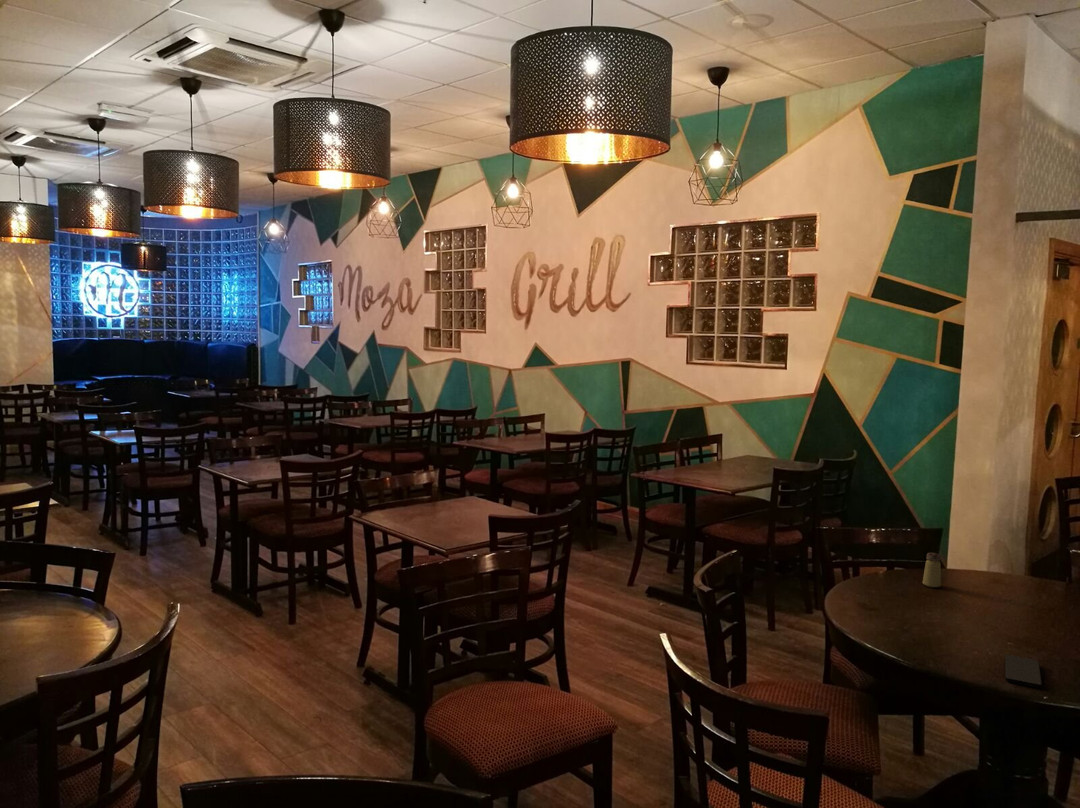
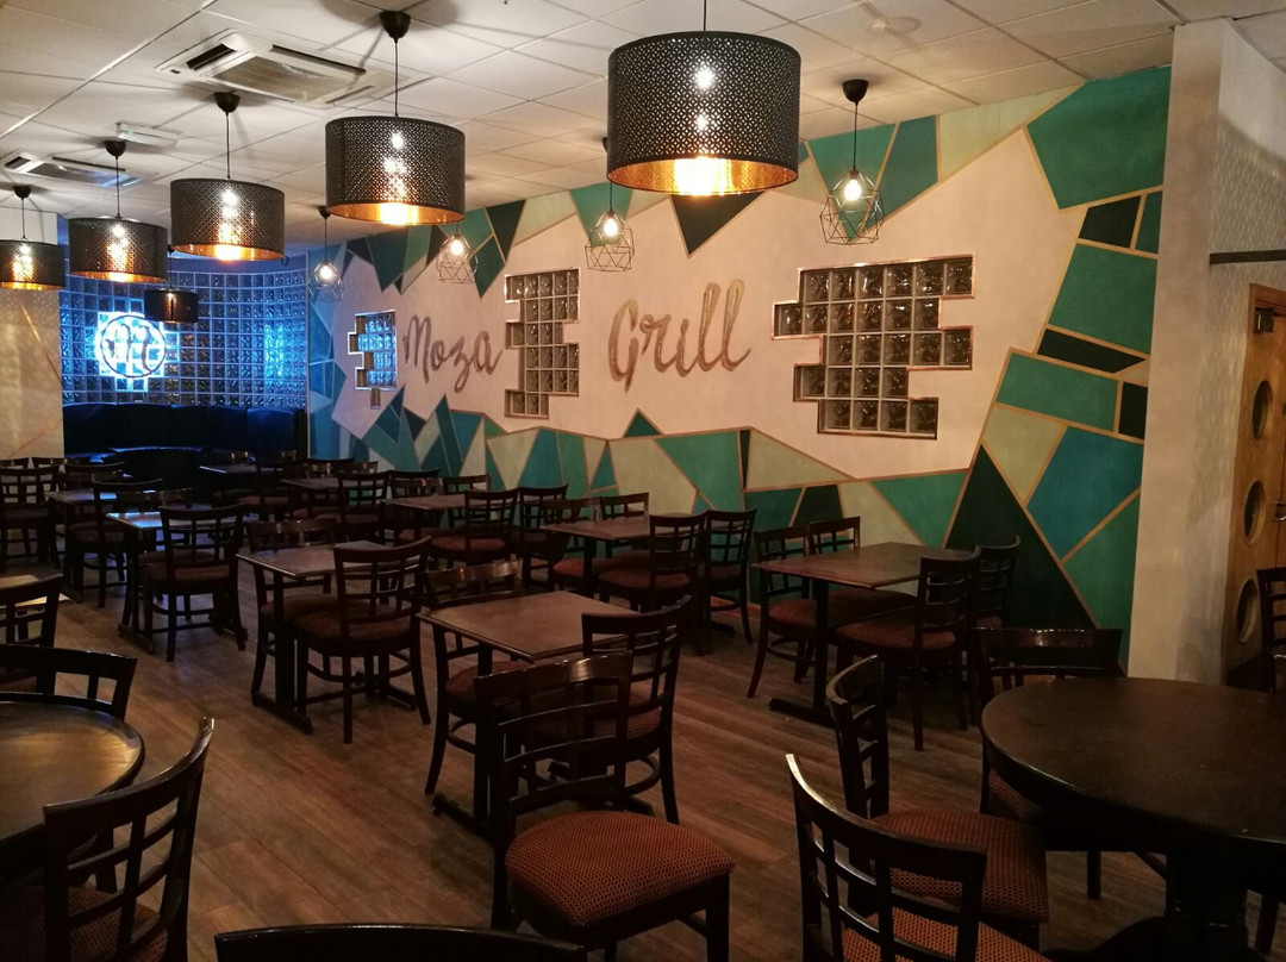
- smartphone [1004,654,1043,689]
- saltshaker [922,552,942,588]
